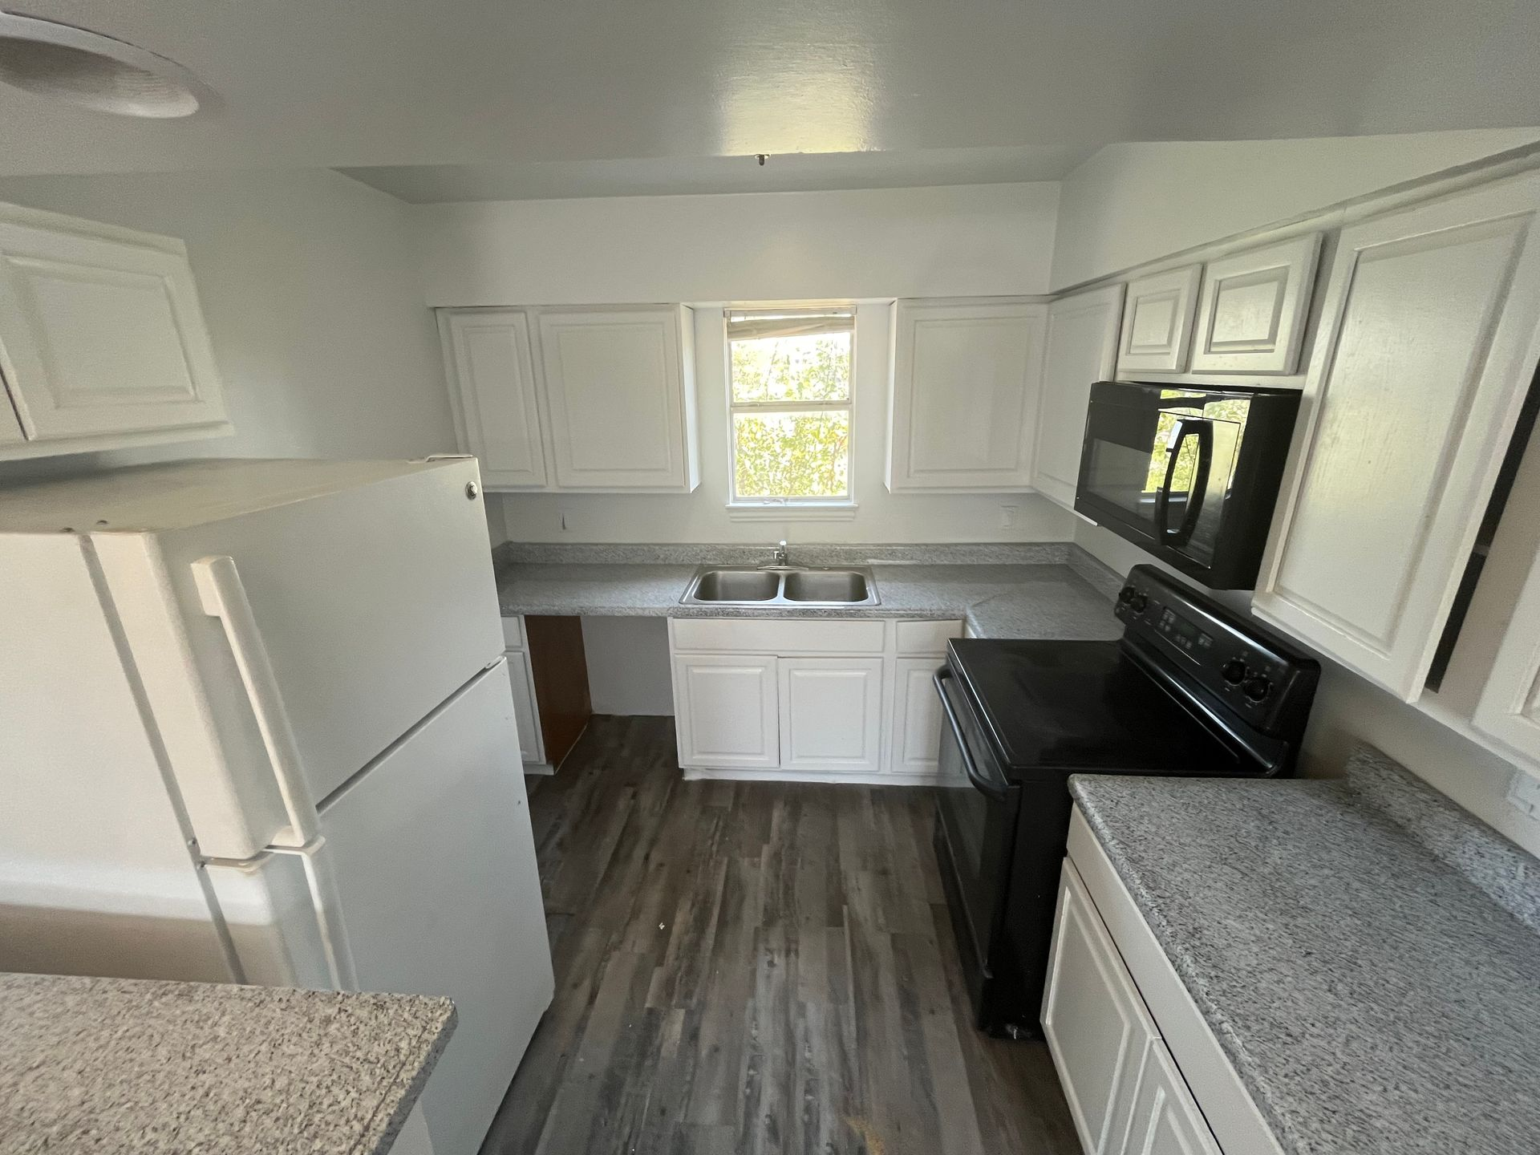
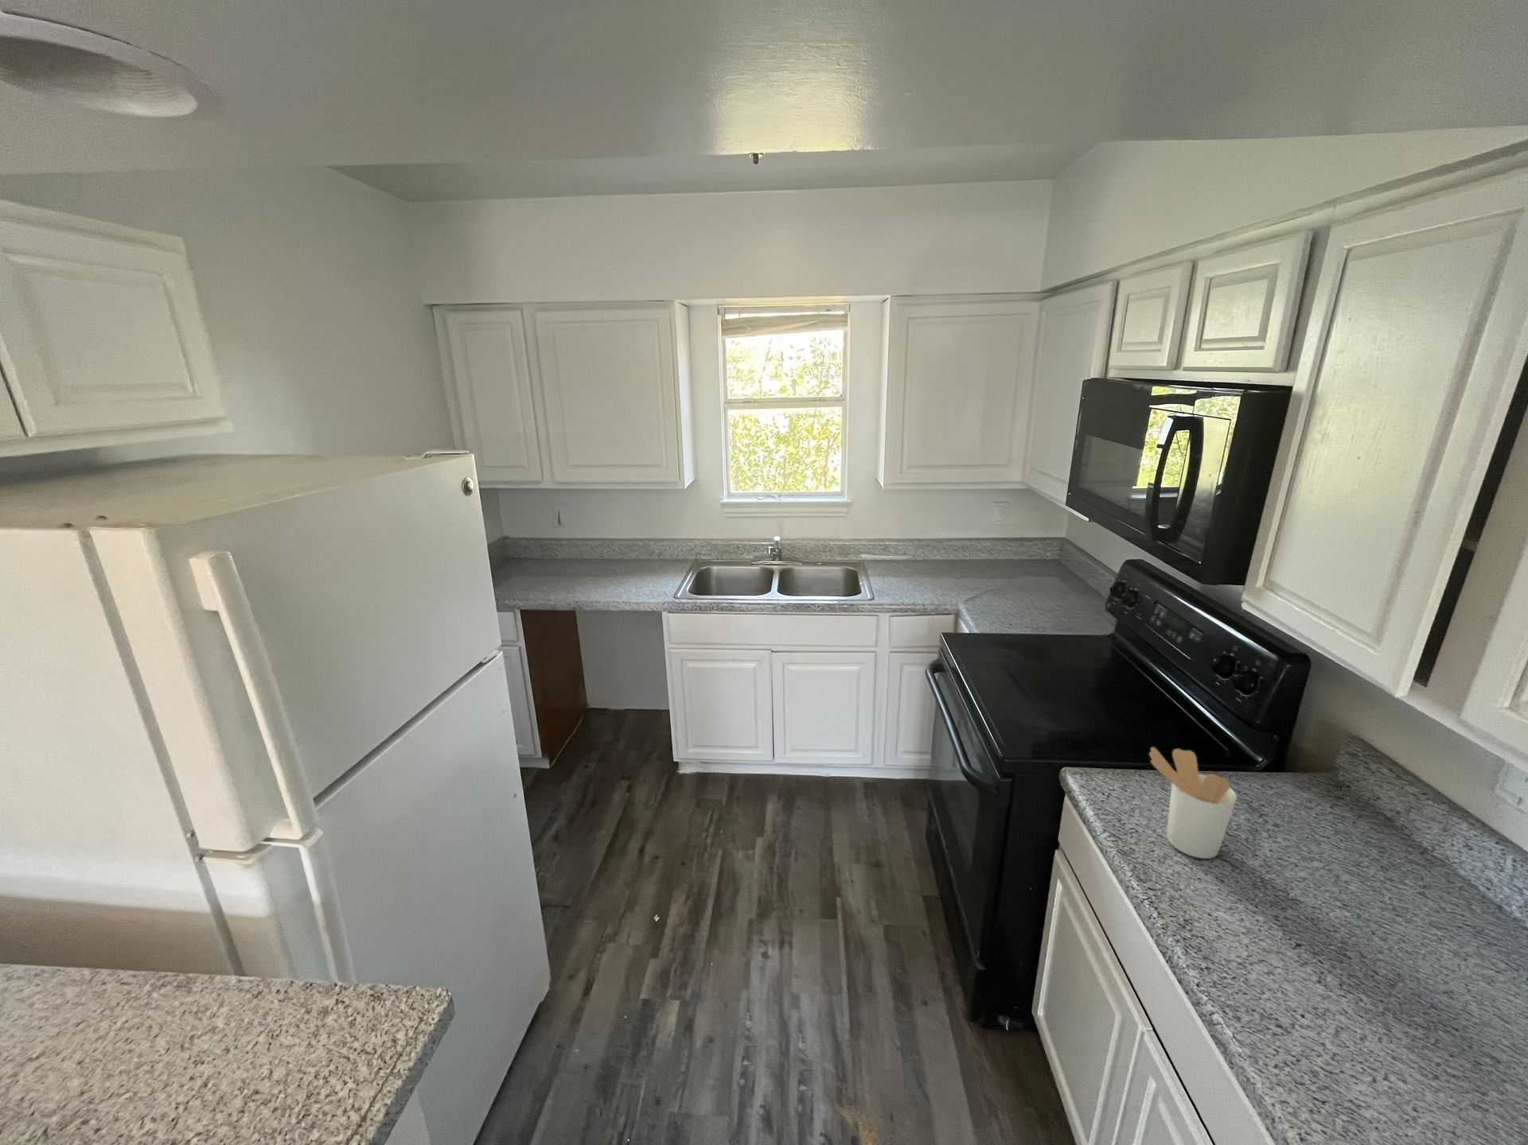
+ utensil holder [1148,747,1238,860]
